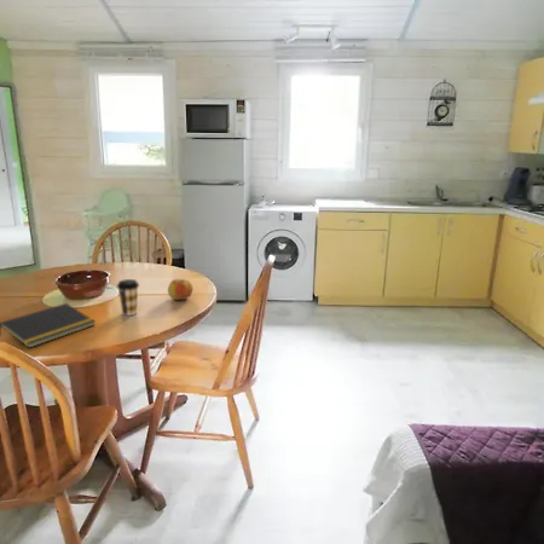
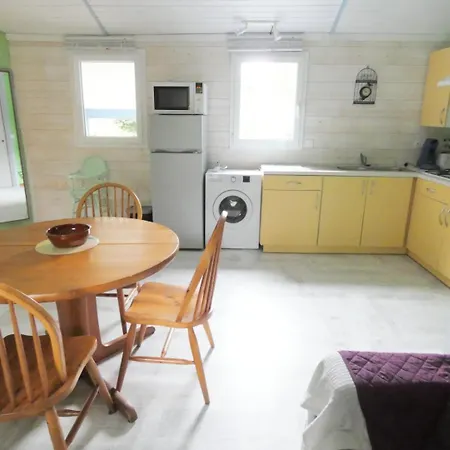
- apple [167,278,195,301]
- notepad [0,302,97,349]
- coffee cup [116,278,140,317]
